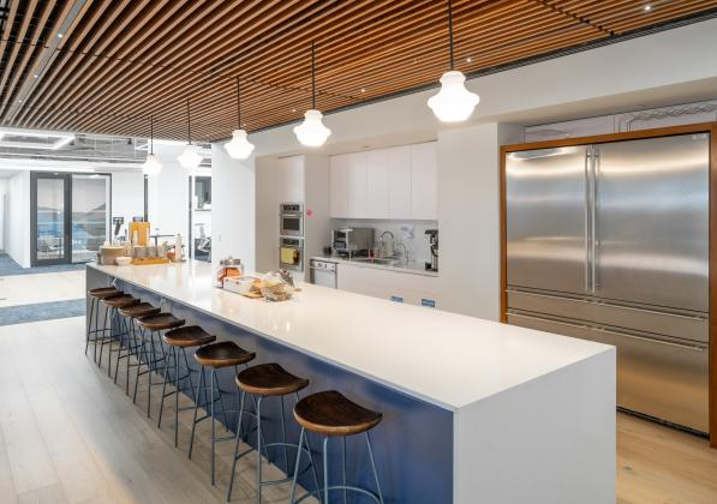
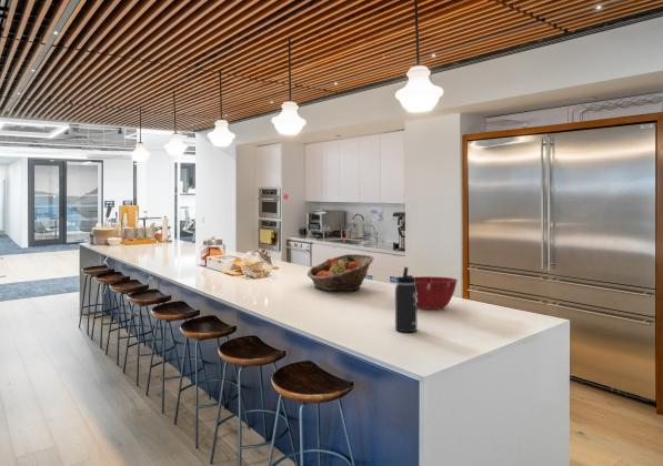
+ thermos bottle [394,266,418,333]
+ fruit basket [307,253,375,292]
+ mixing bowl [414,275,459,311]
